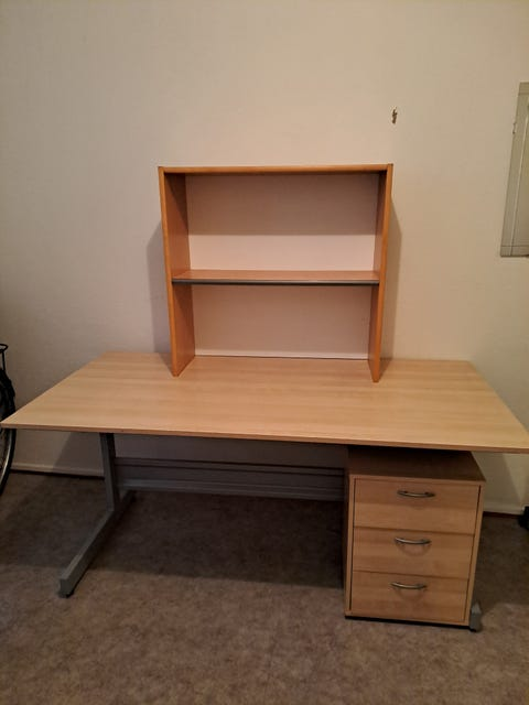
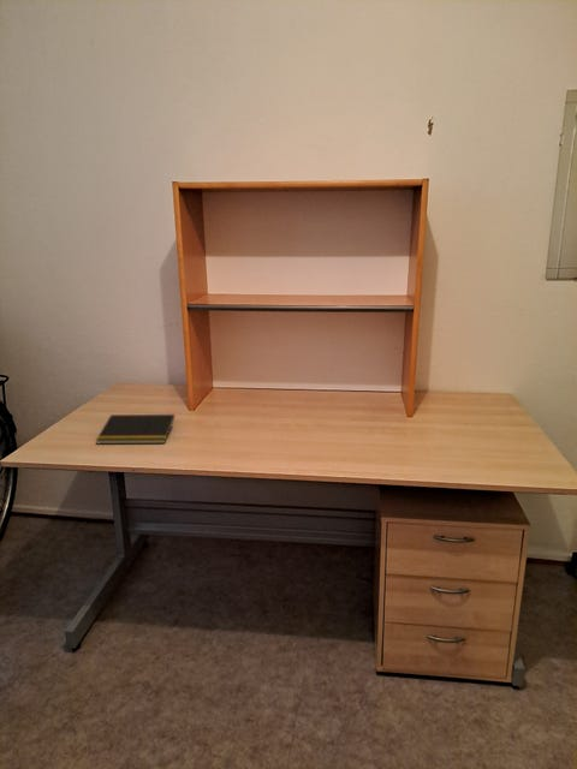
+ notepad [95,413,176,445]
